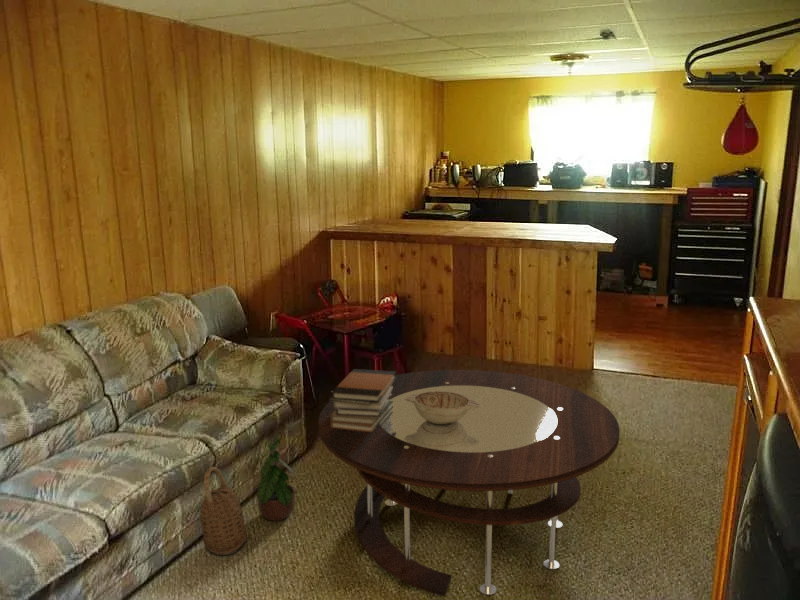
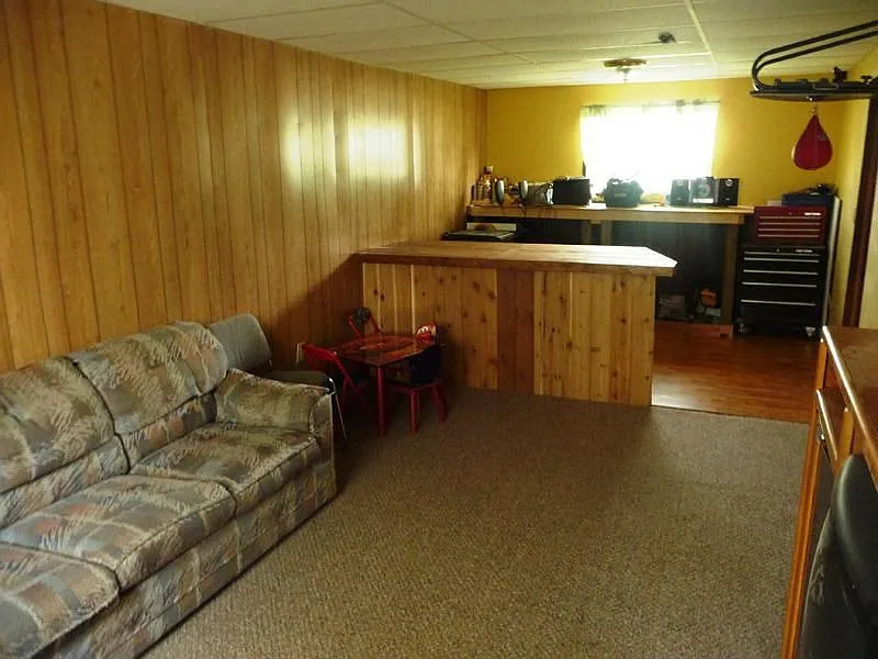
- coffee table [317,369,621,597]
- basket [199,466,248,556]
- potted plant [255,432,301,522]
- book stack [328,368,397,432]
- decorative bowl [404,391,480,424]
